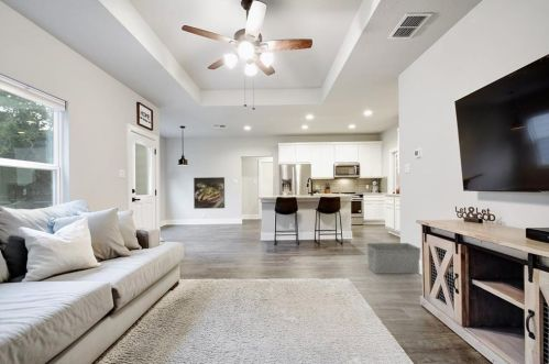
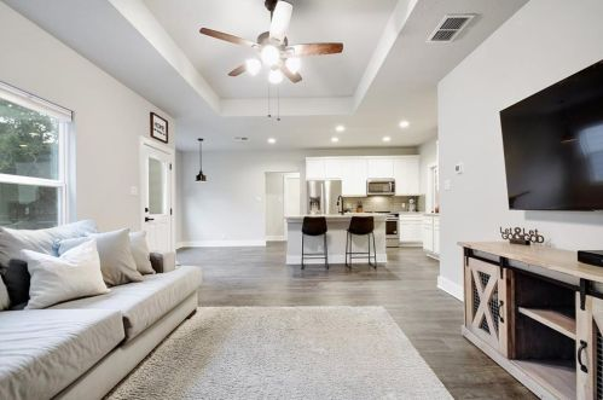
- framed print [193,176,226,210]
- storage bin [365,242,421,275]
